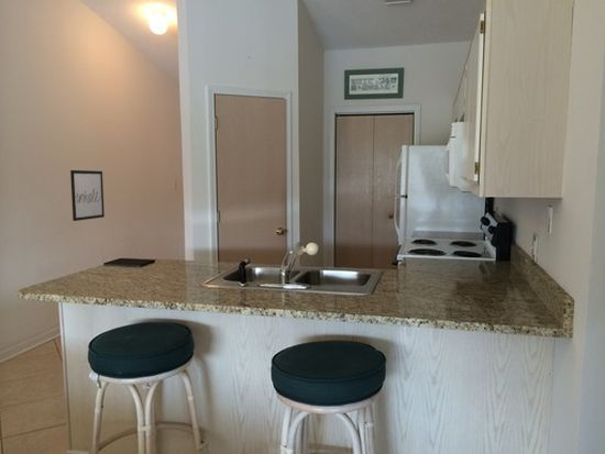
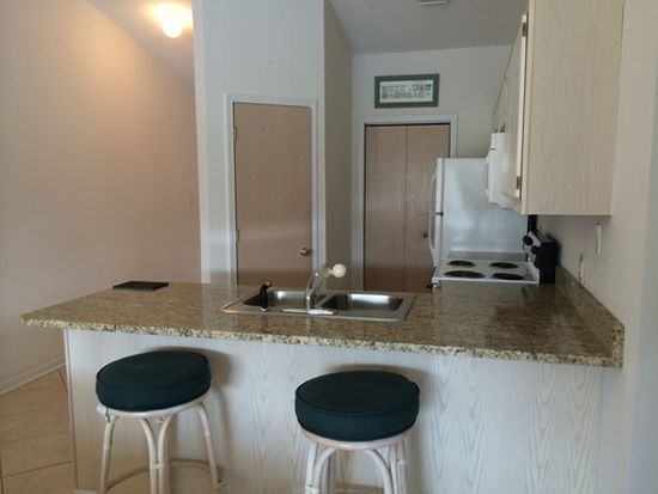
- wall art [69,169,106,222]
